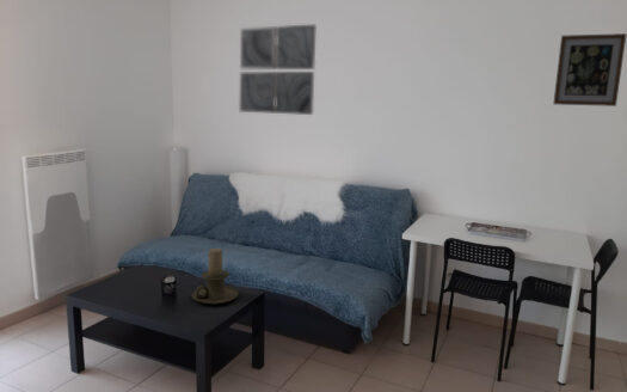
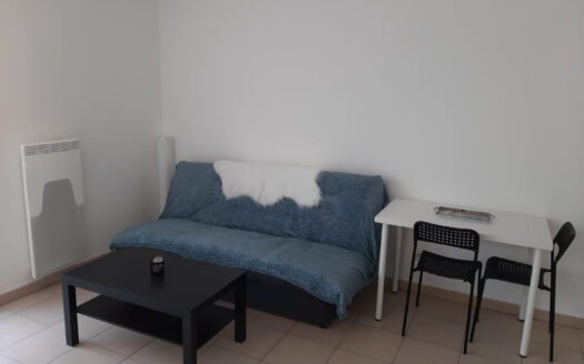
- wall art [239,24,318,116]
- candle holder [191,247,240,305]
- wall art [552,32,627,108]
